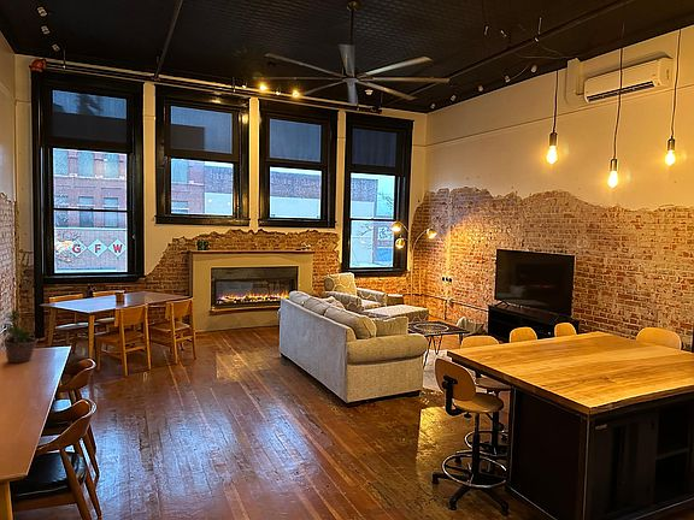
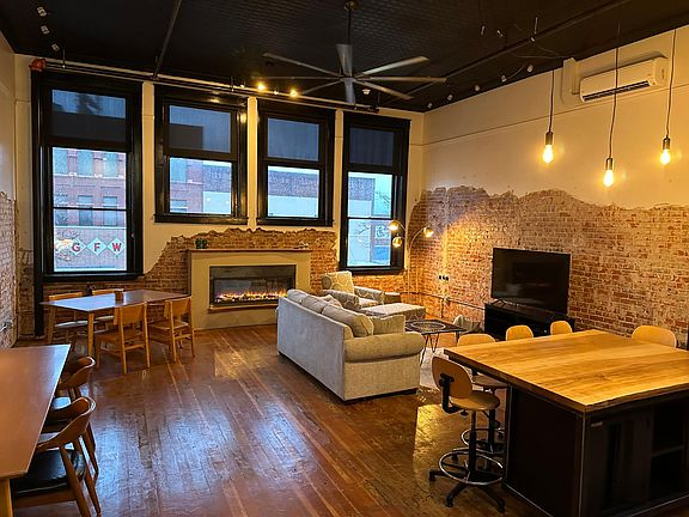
- potted plant [2,308,39,364]
